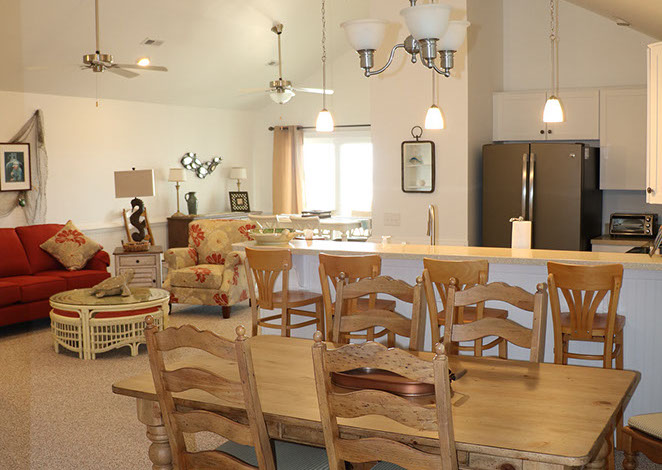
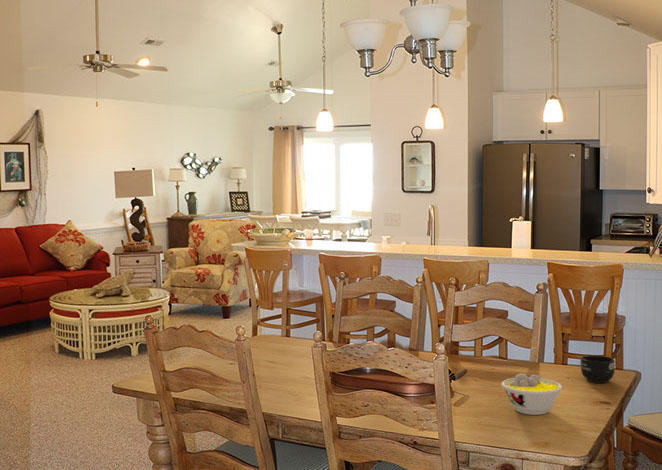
+ mug [579,354,616,384]
+ bowl [501,373,563,416]
